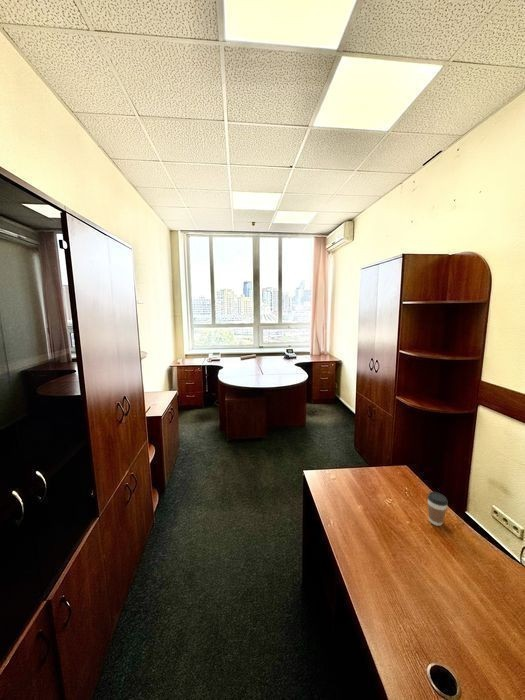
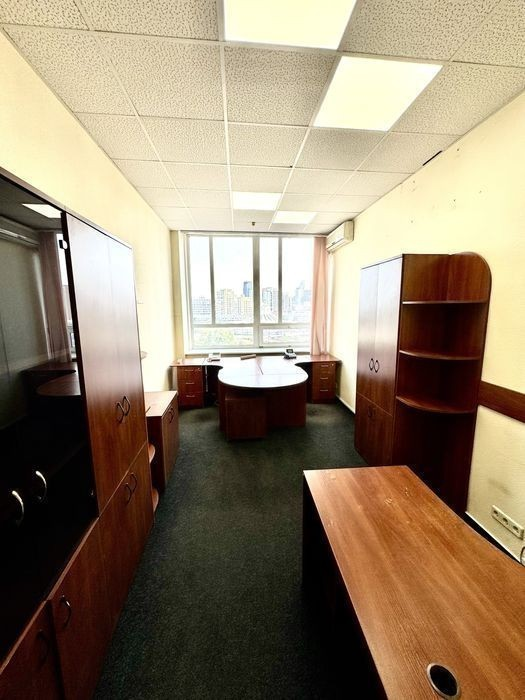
- coffee cup [426,491,449,527]
